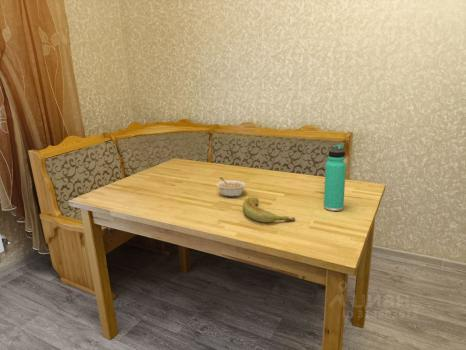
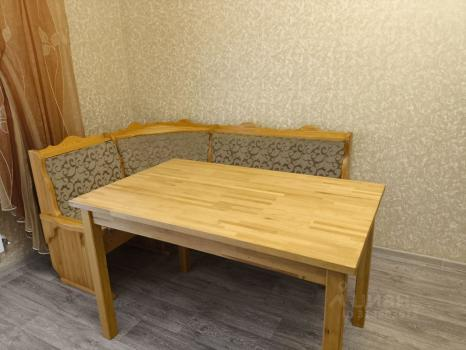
- banana [242,196,296,223]
- legume [216,176,247,198]
- thermos bottle [323,143,347,212]
